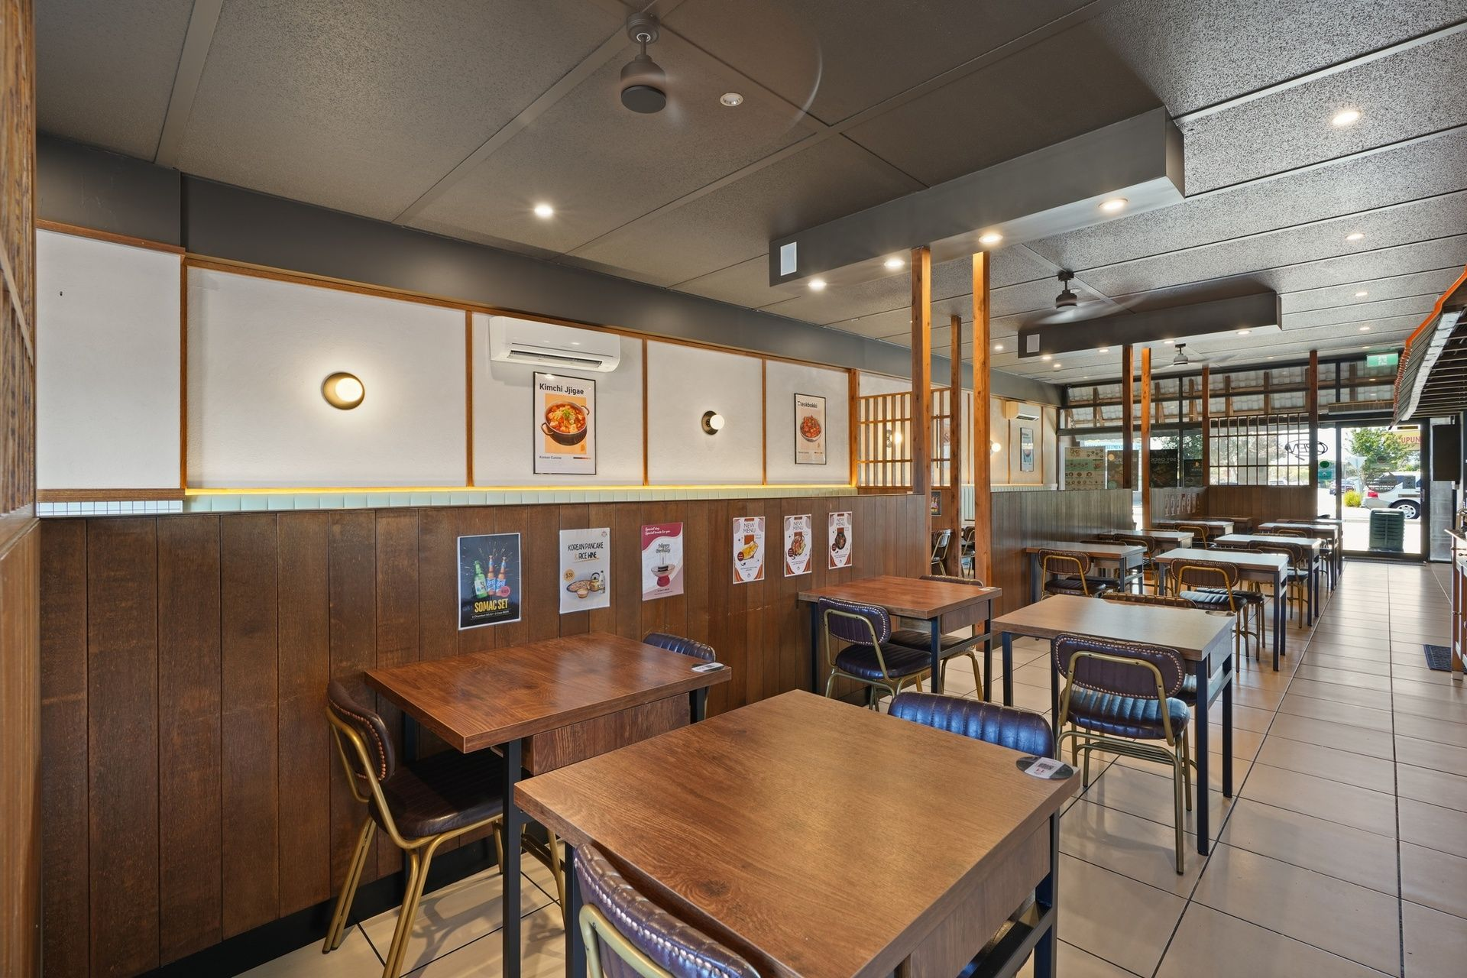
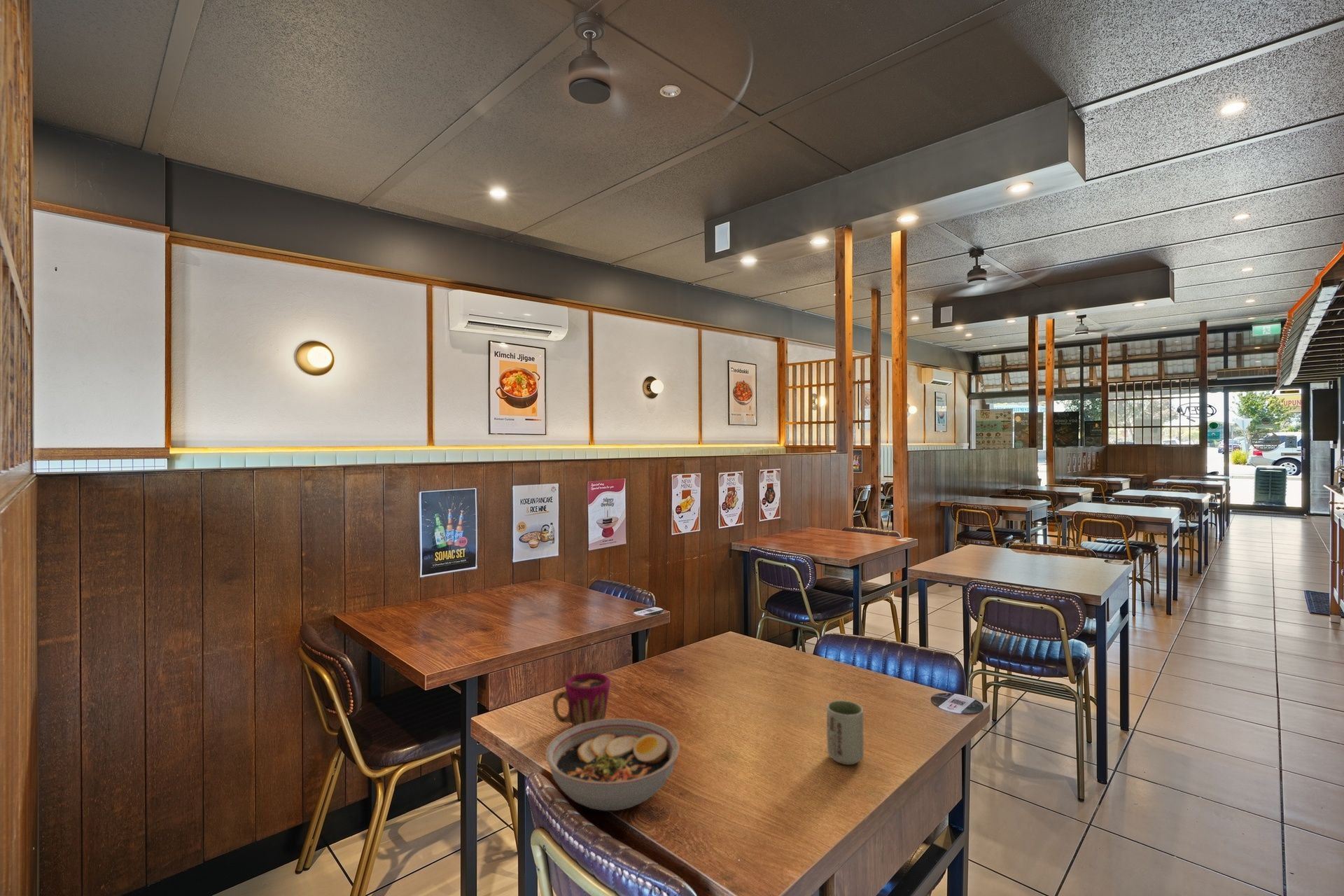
+ cup [552,672,611,727]
+ cup [826,700,865,765]
+ bowl [545,717,681,811]
